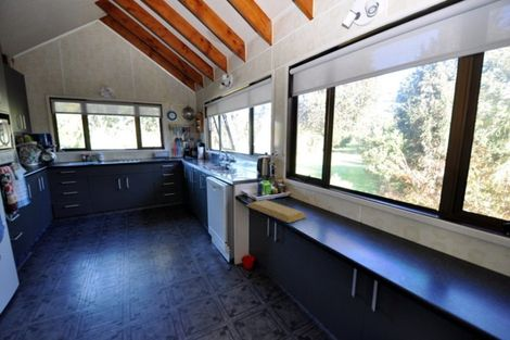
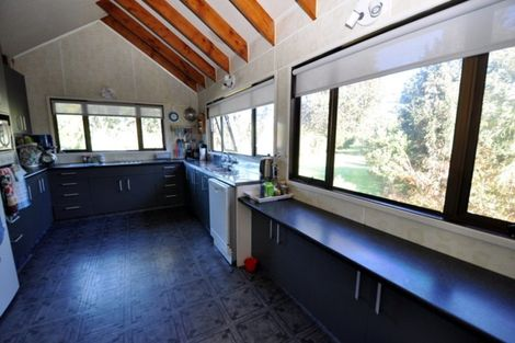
- cutting board [245,199,308,224]
